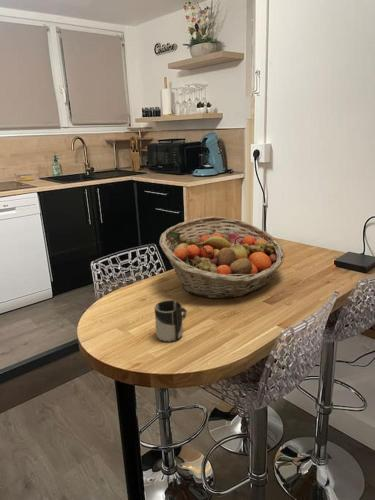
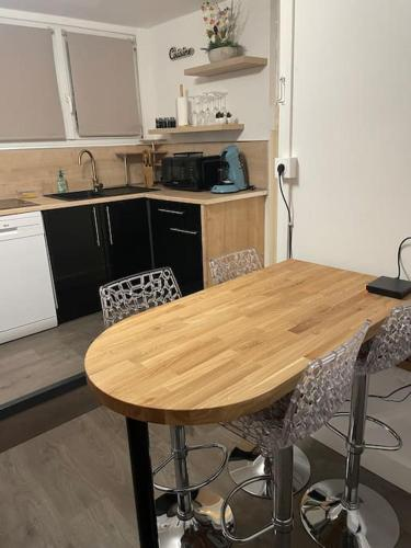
- fruit basket [158,216,286,300]
- cup [154,299,188,343]
